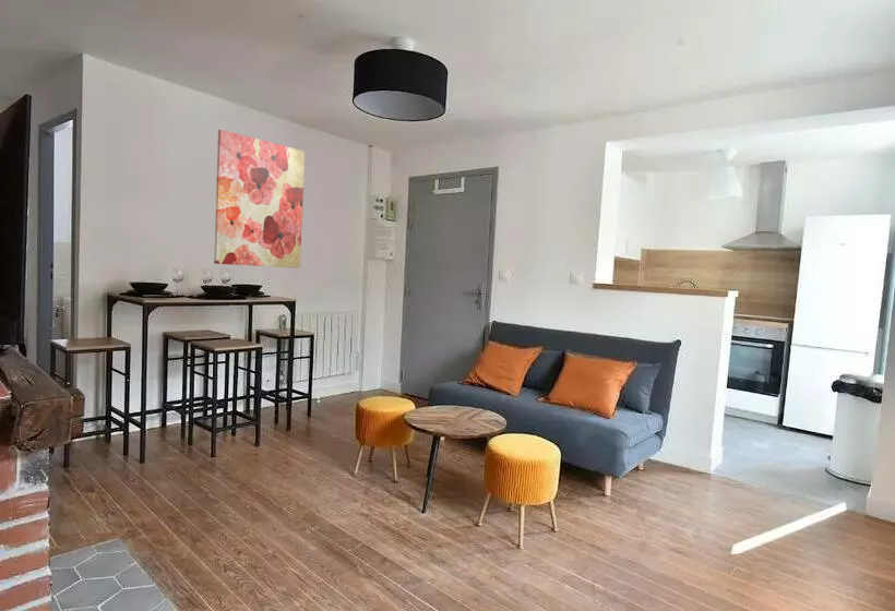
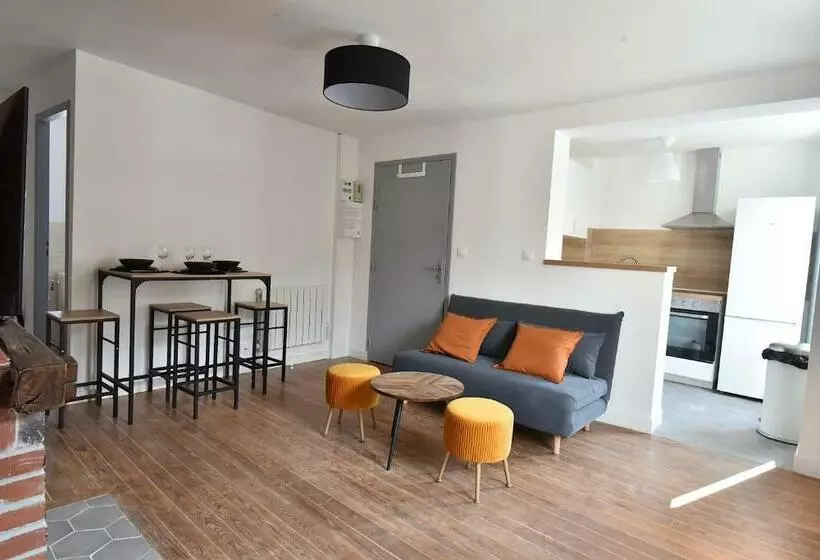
- wall art [213,129,306,269]
